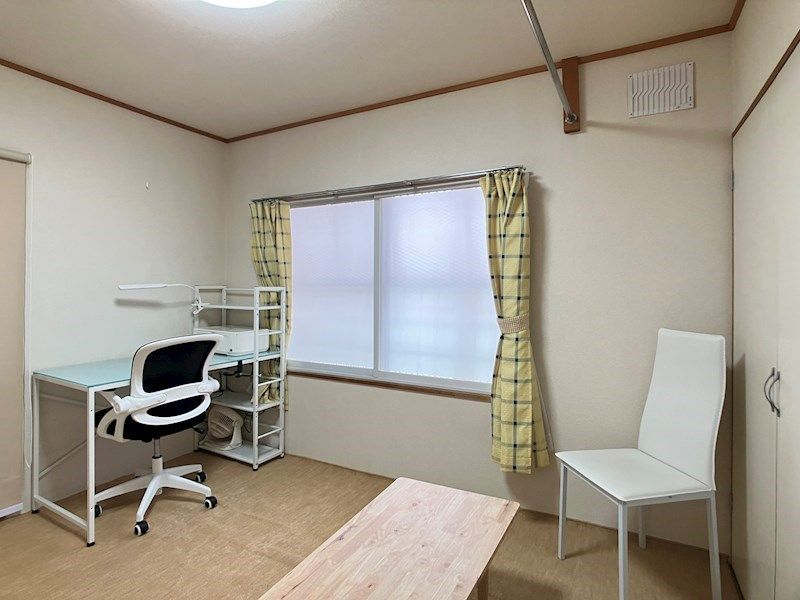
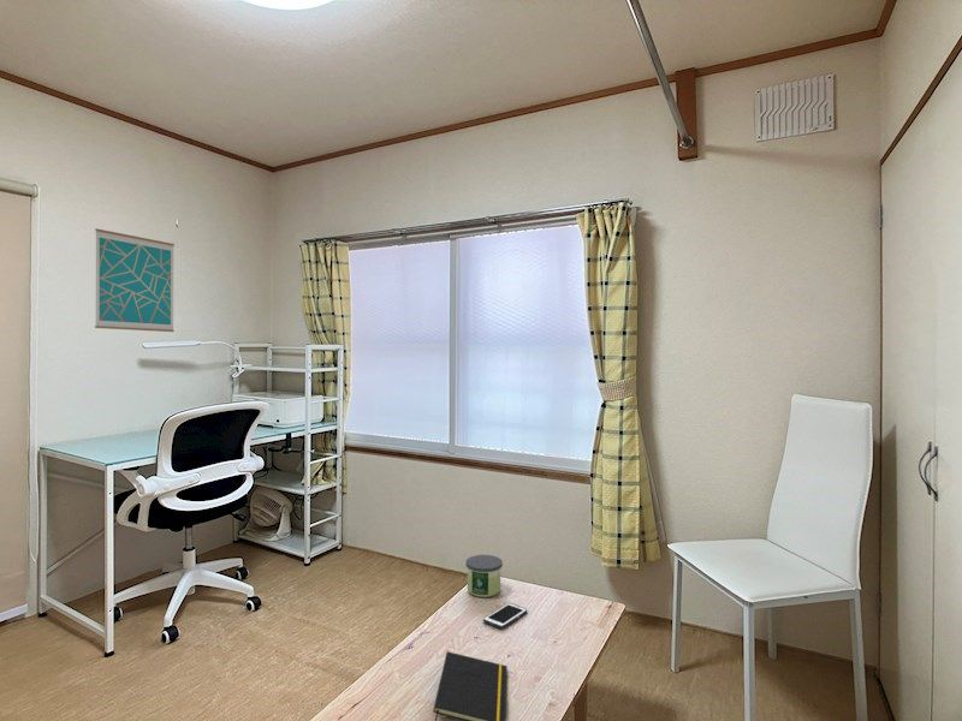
+ notepad [432,650,509,721]
+ cell phone [482,602,528,630]
+ wall art [94,227,176,333]
+ candle [464,554,504,598]
